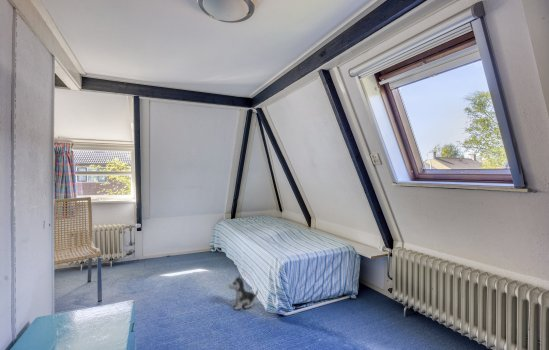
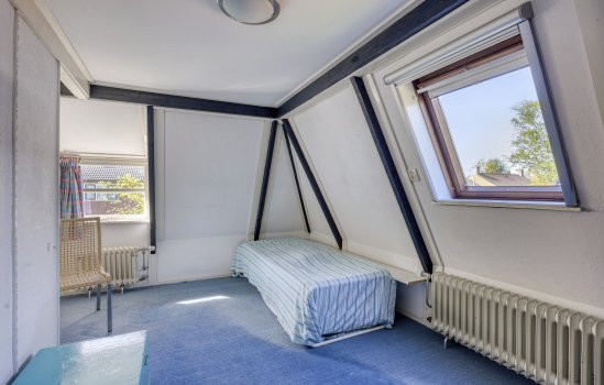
- plush toy [228,275,259,311]
